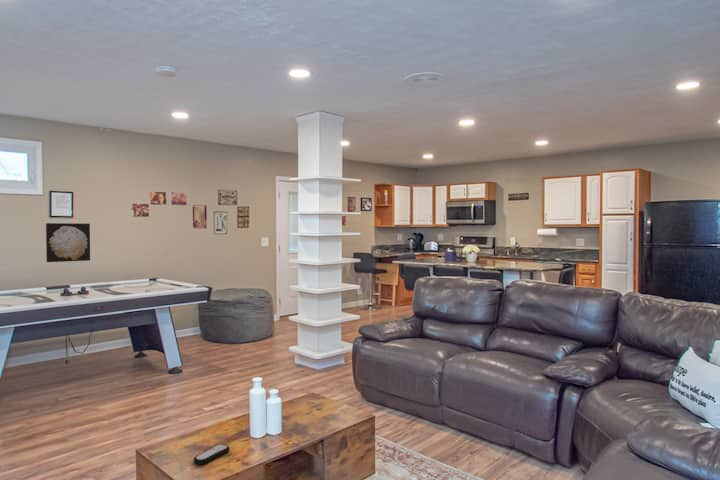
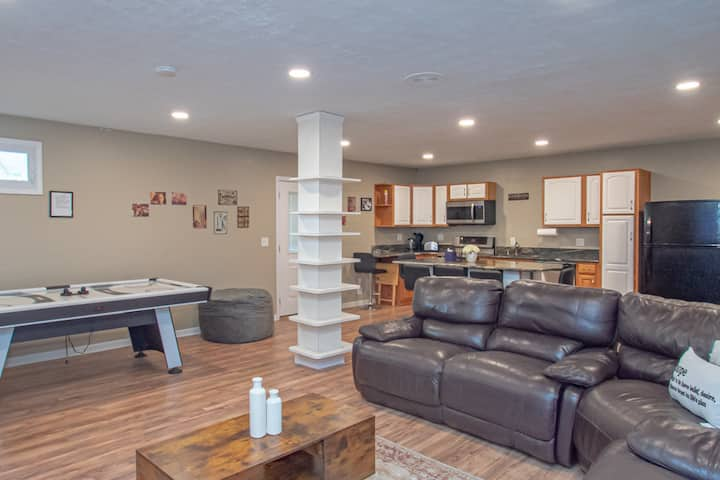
- wall art [45,222,91,263]
- remote control [193,443,230,465]
